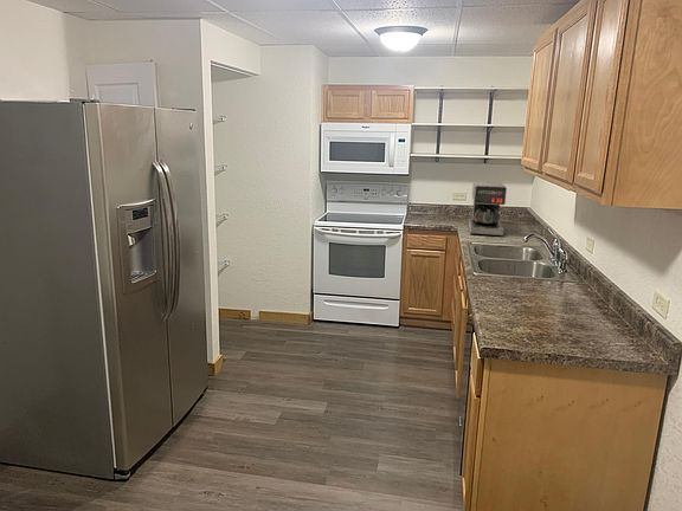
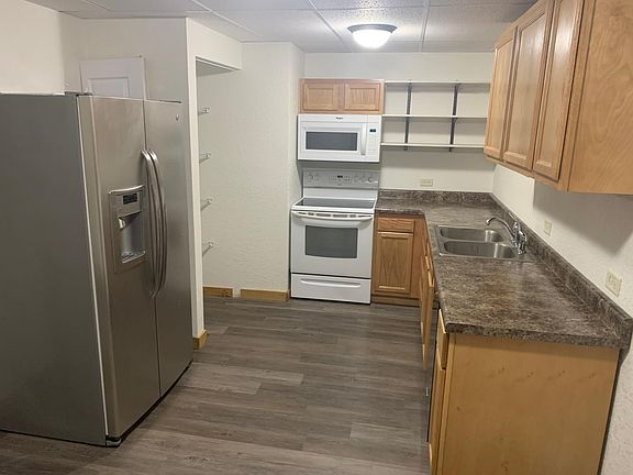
- coffee maker [468,180,508,238]
